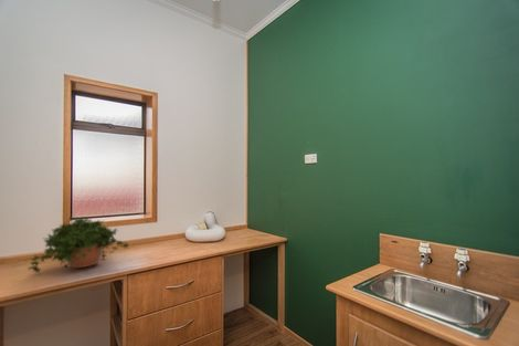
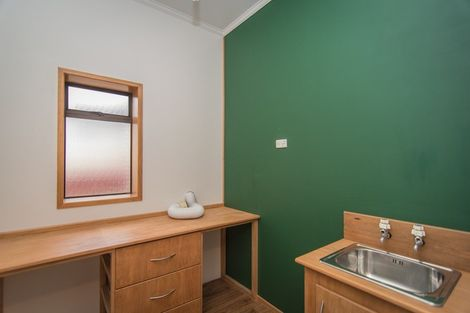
- potted plant [27,214,130,274]
